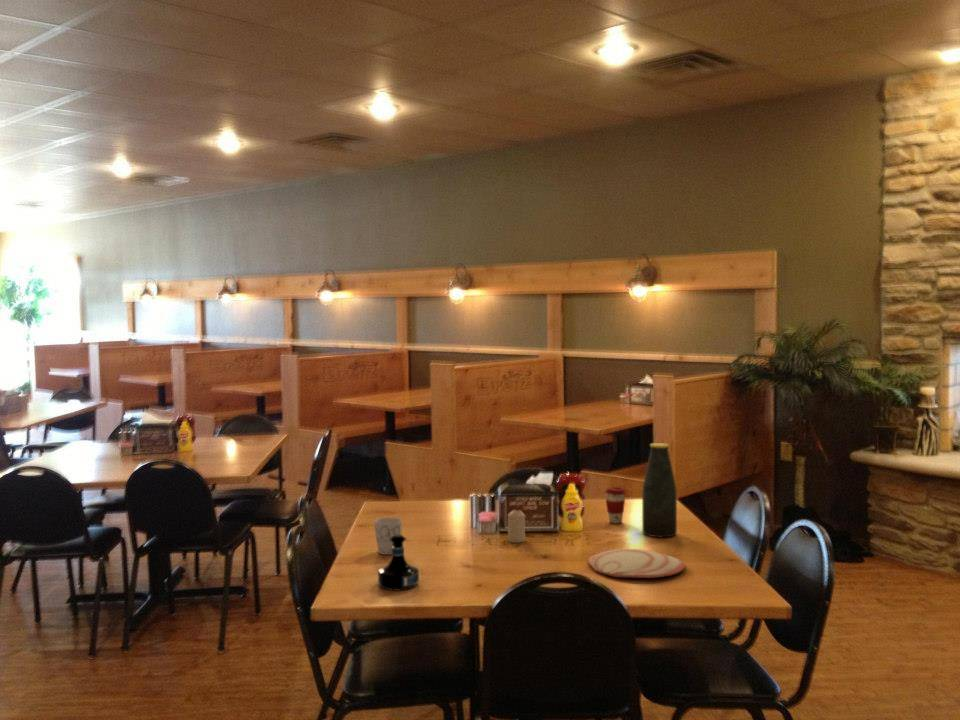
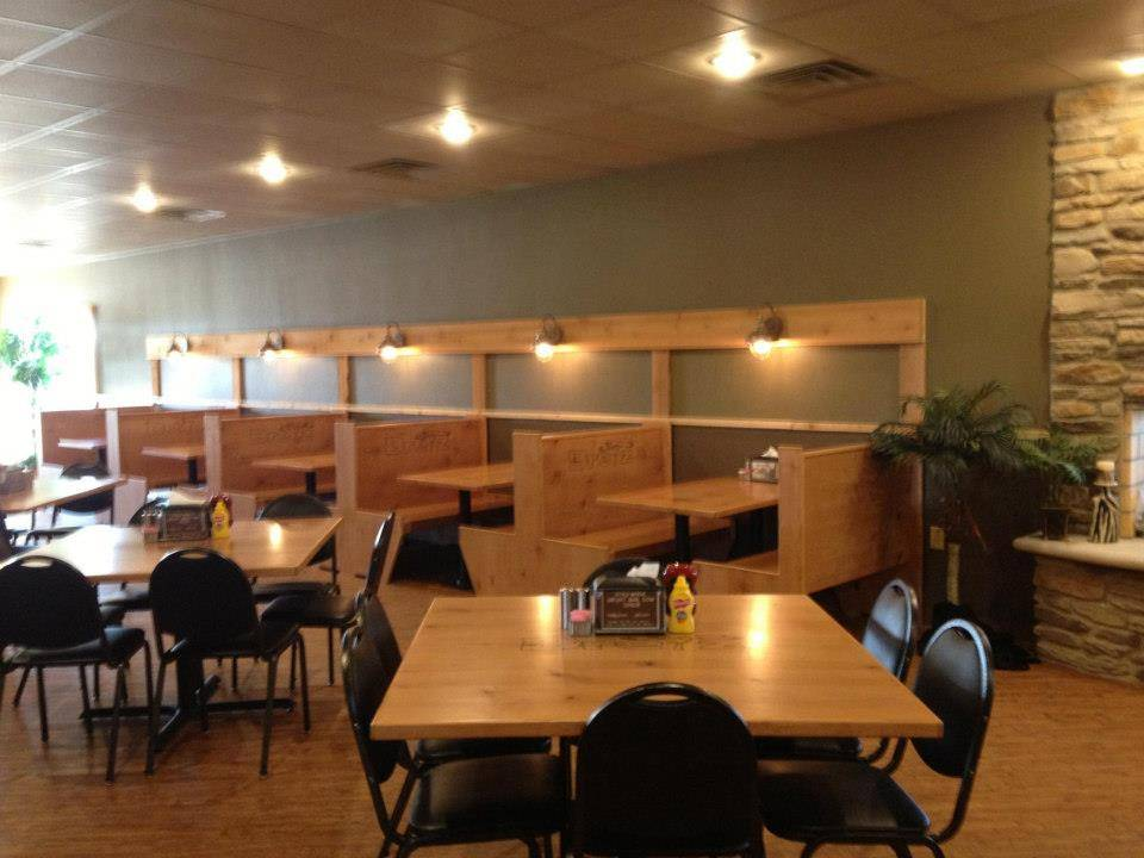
- candle [507,509,526,544]
- mug [374,517,403,556]
- plate [588,548,686,579]
- tequila bottle [377,534,420,592]
- bottle [641,442,678,538]
- coffee cup [604,486,627,524]
